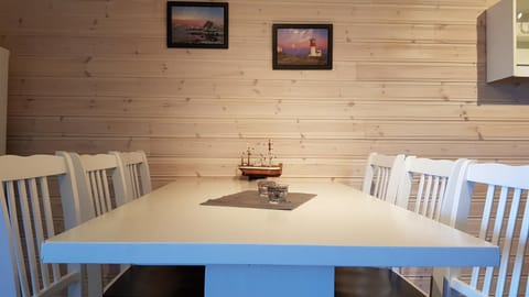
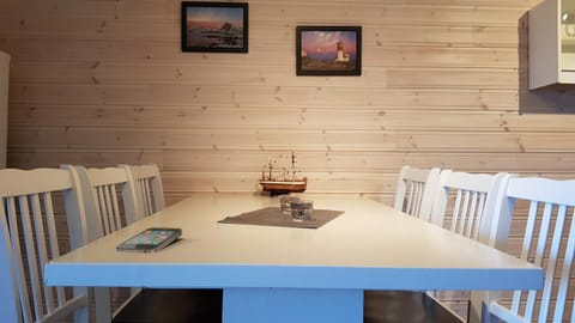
+ smartphone [115,226,183,254]
